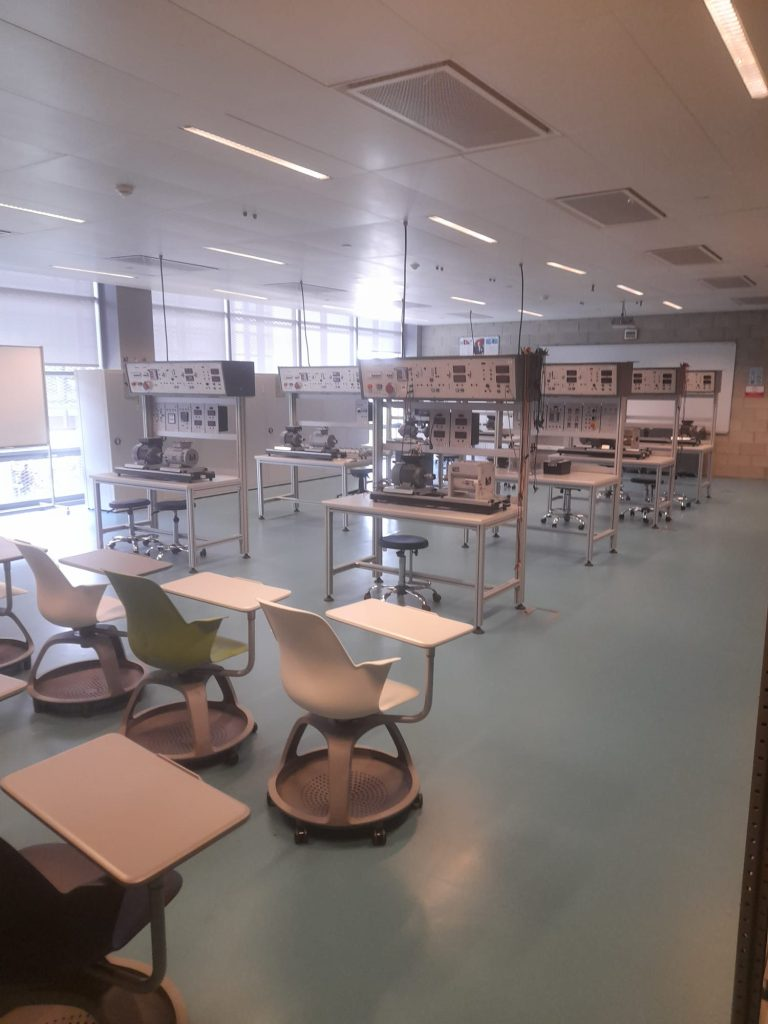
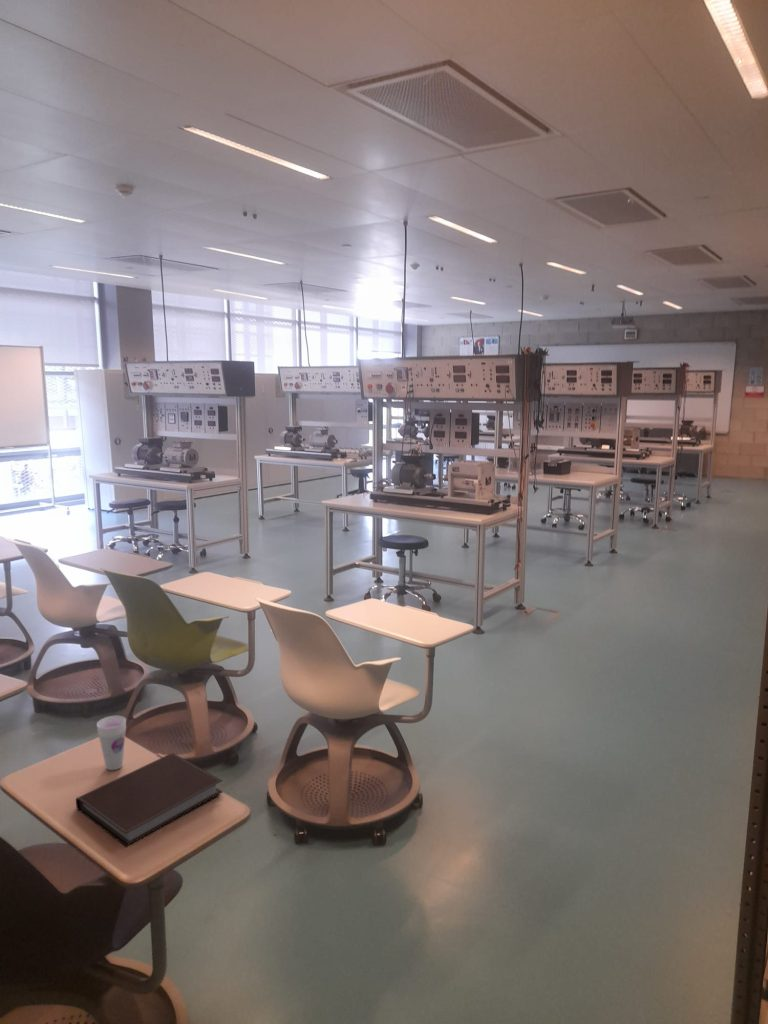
+ cup [96,715,127,771]
+ notebook [75,752,224,848]
